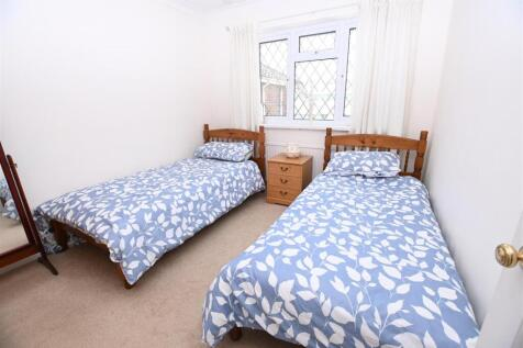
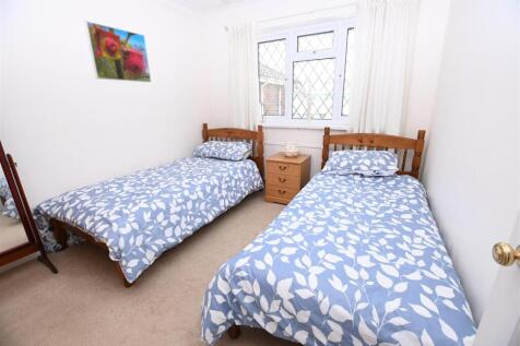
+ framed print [83,20,152,83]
